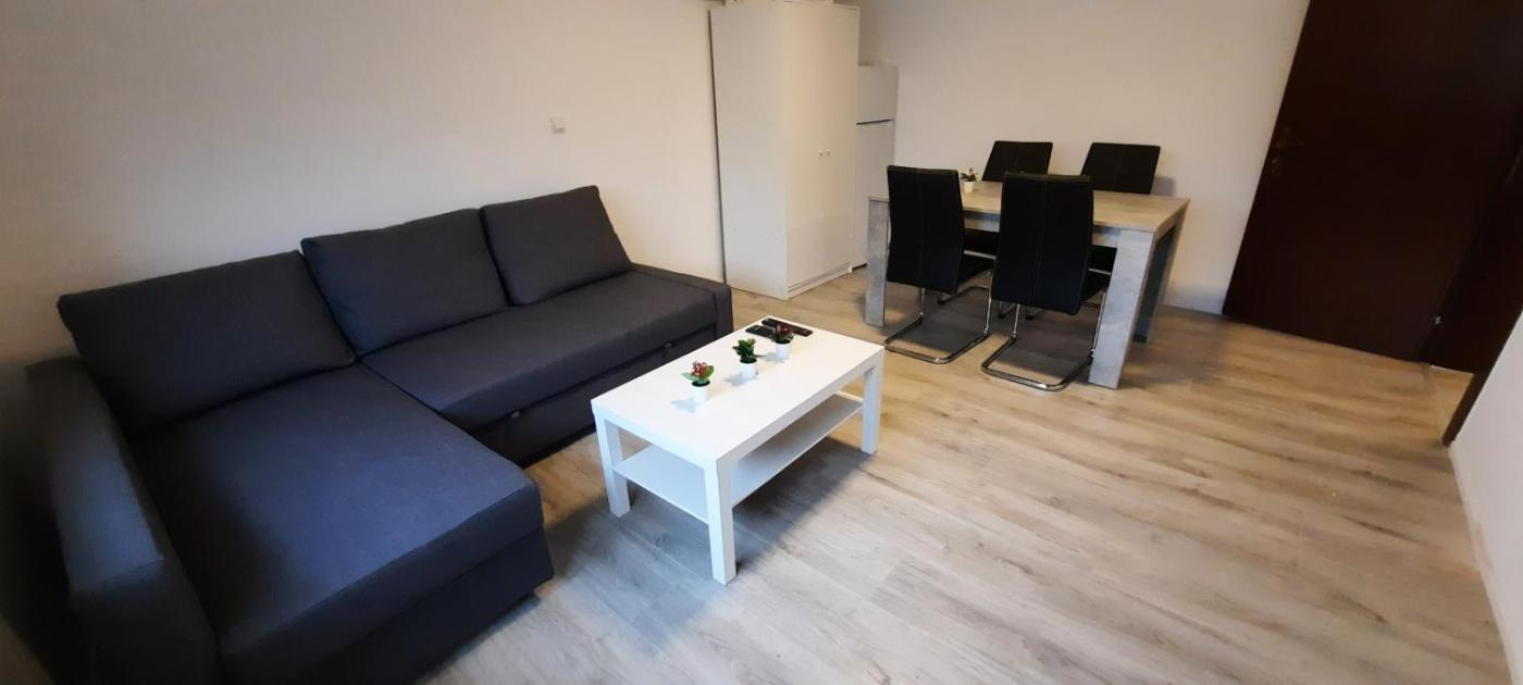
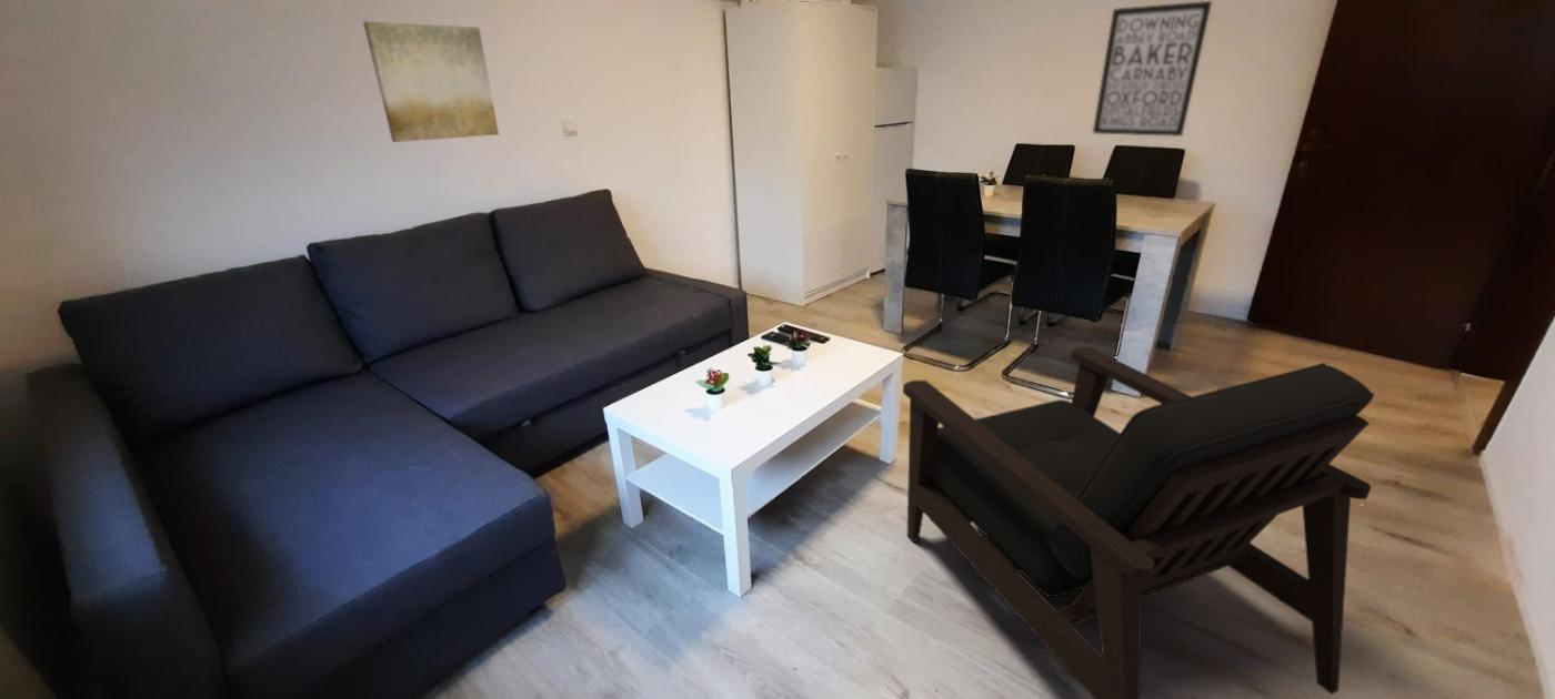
+ wall art [362,20,500,143]
+ armchair [902,346,1375,699]
+ wall art [1092,0,1213,138]
